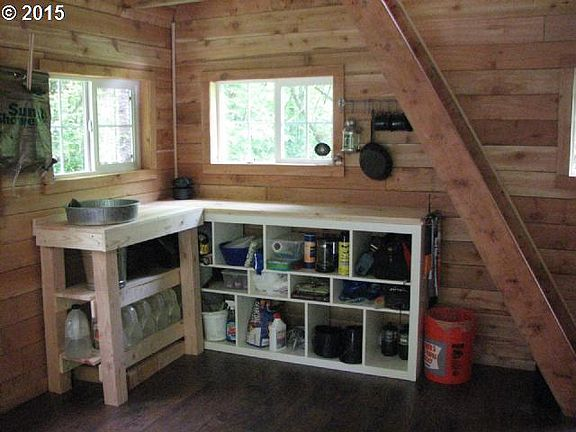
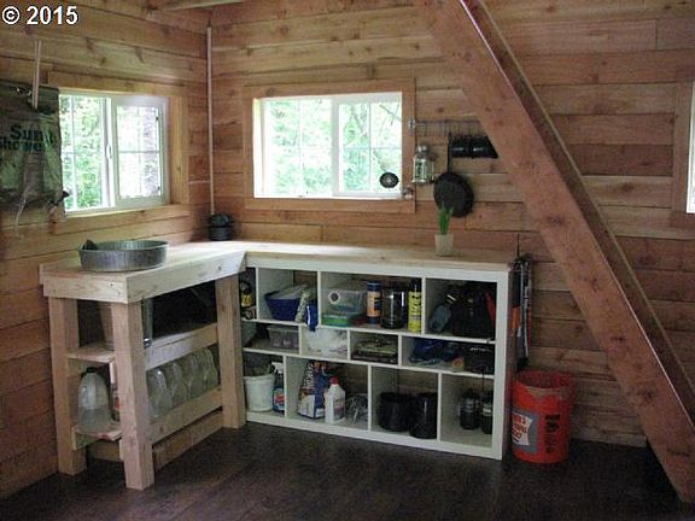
+ potted plant [433,201,455,257]
